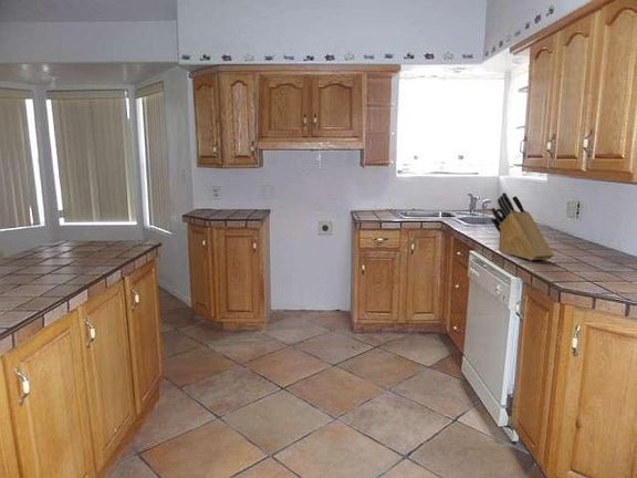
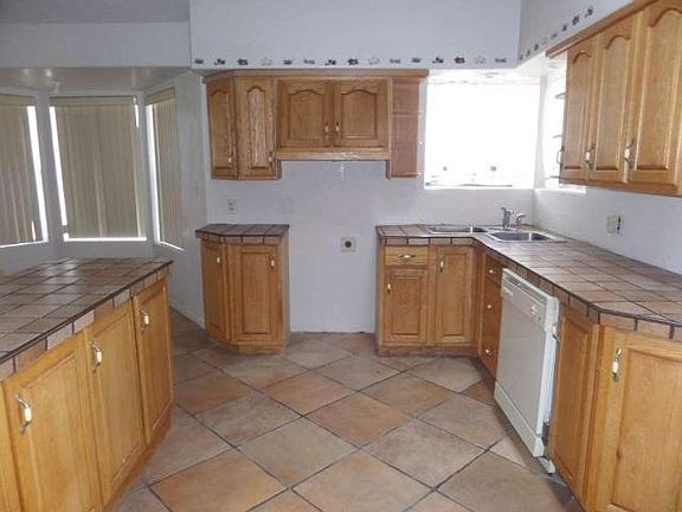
- knife block [490,191,555,261]
